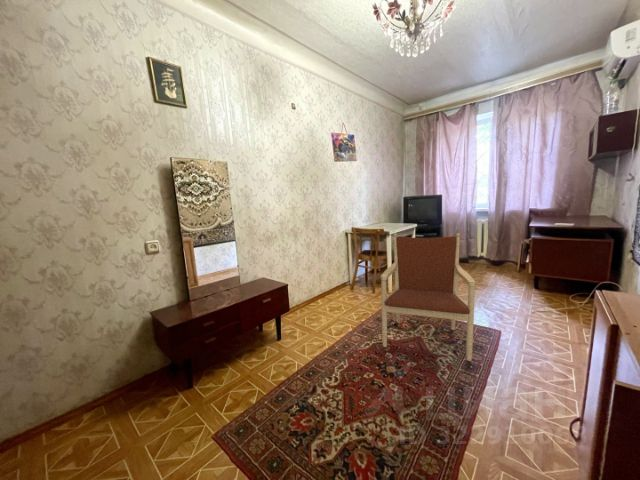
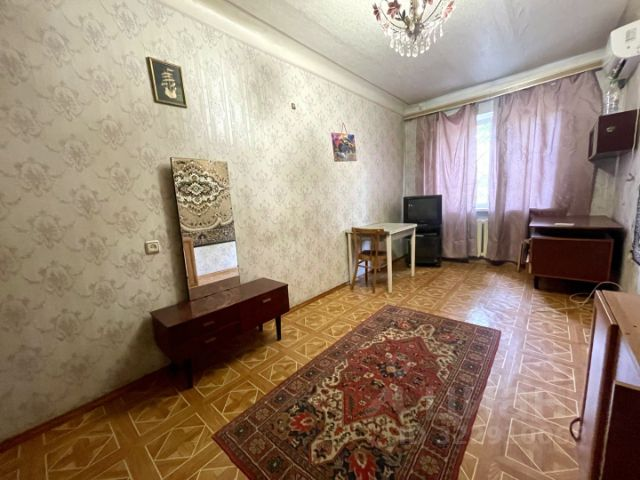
- armchair [380,232,476,362]
